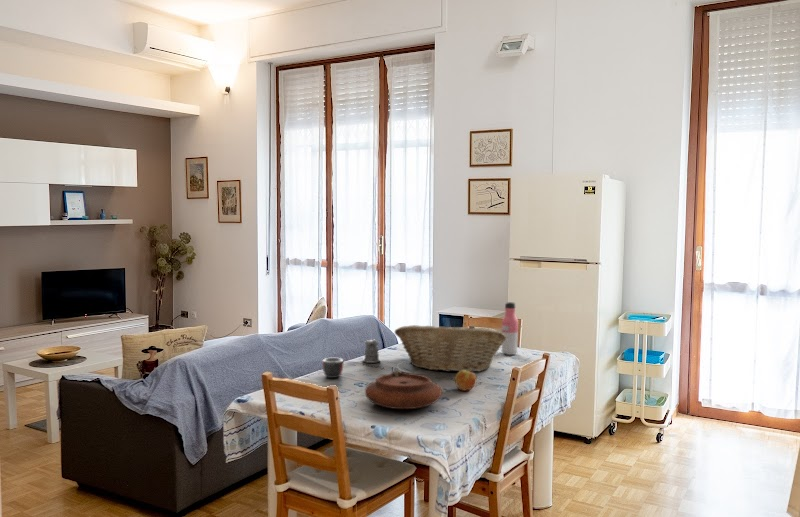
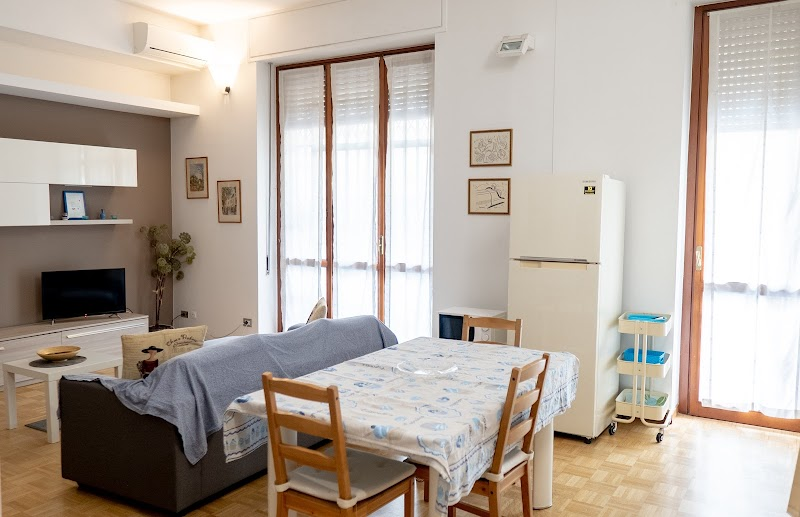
- pepper shaker [359,339,381,364]
- water bottle [501,301,519,356]
- plate [364,368,443,410]
- apple [454,370,477,392]
- fruit basket [394,323,506,373]
- mug [321,357,345,379]
